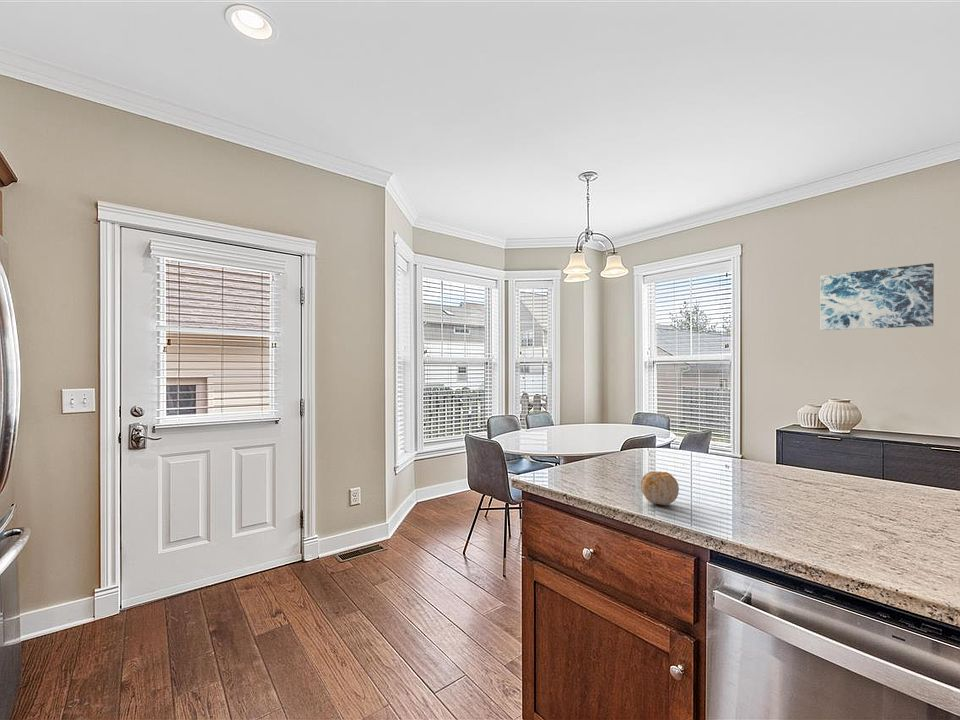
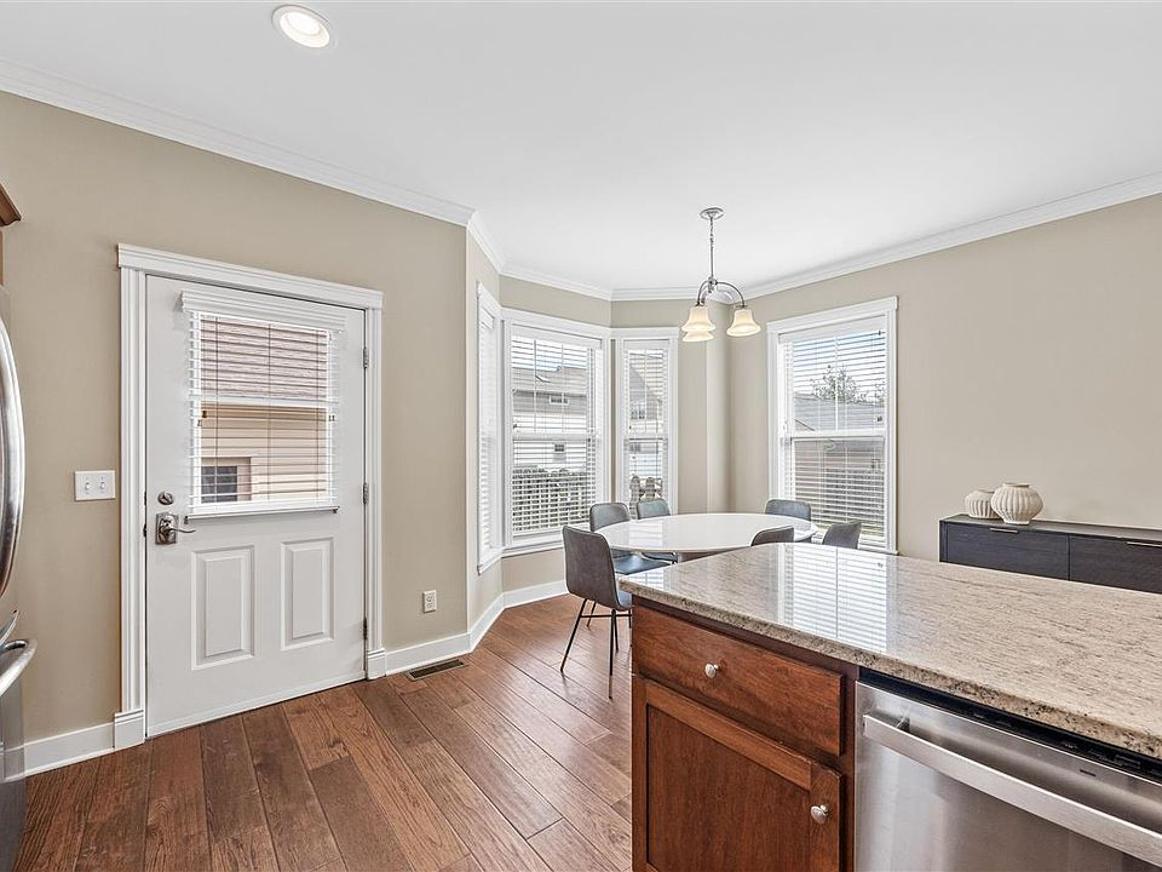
- wall art [819,262,935,331]
- fruit [640,470,680,506]
